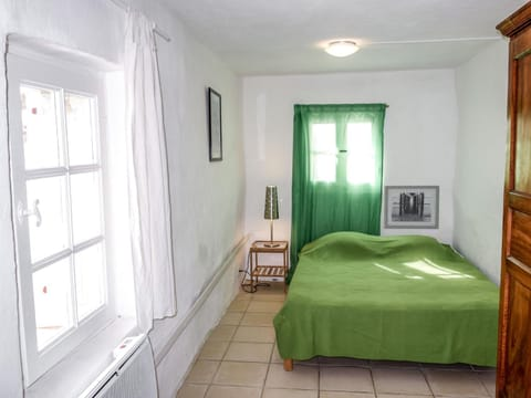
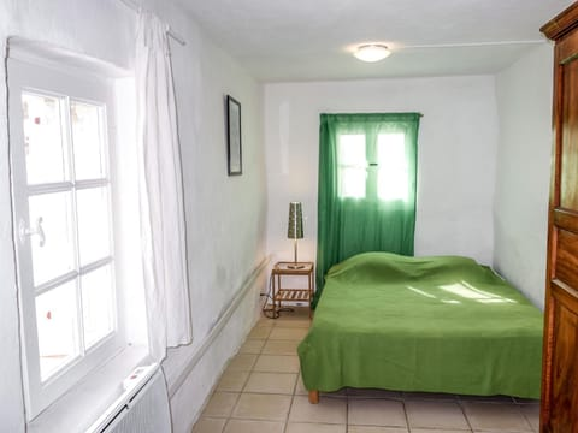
- wall art [383,185,440,230]
